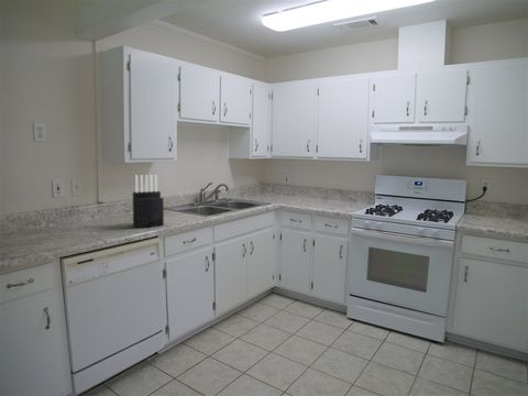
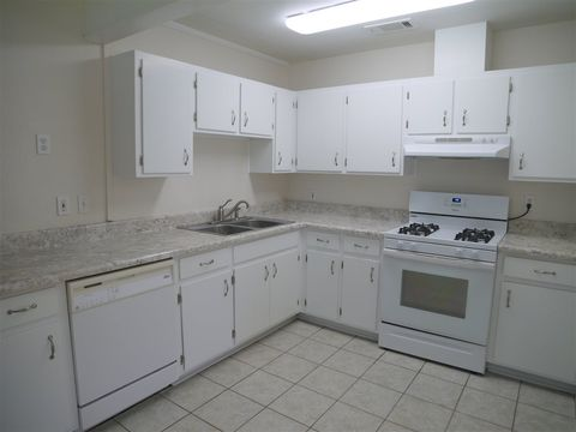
- knife block [132,174,165,229]
